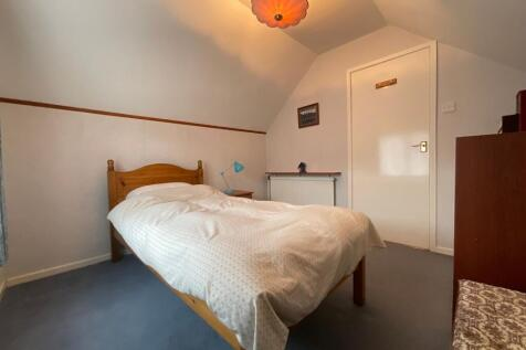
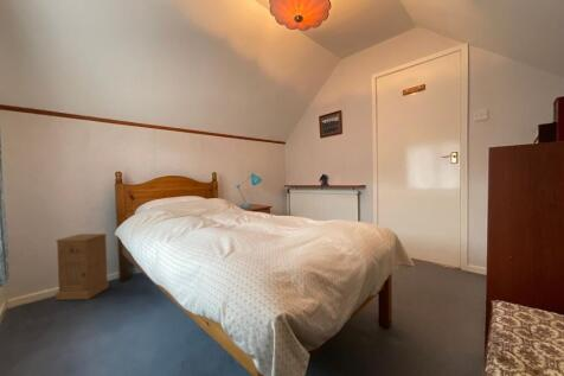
+ nightstand [55,232,110,301]
